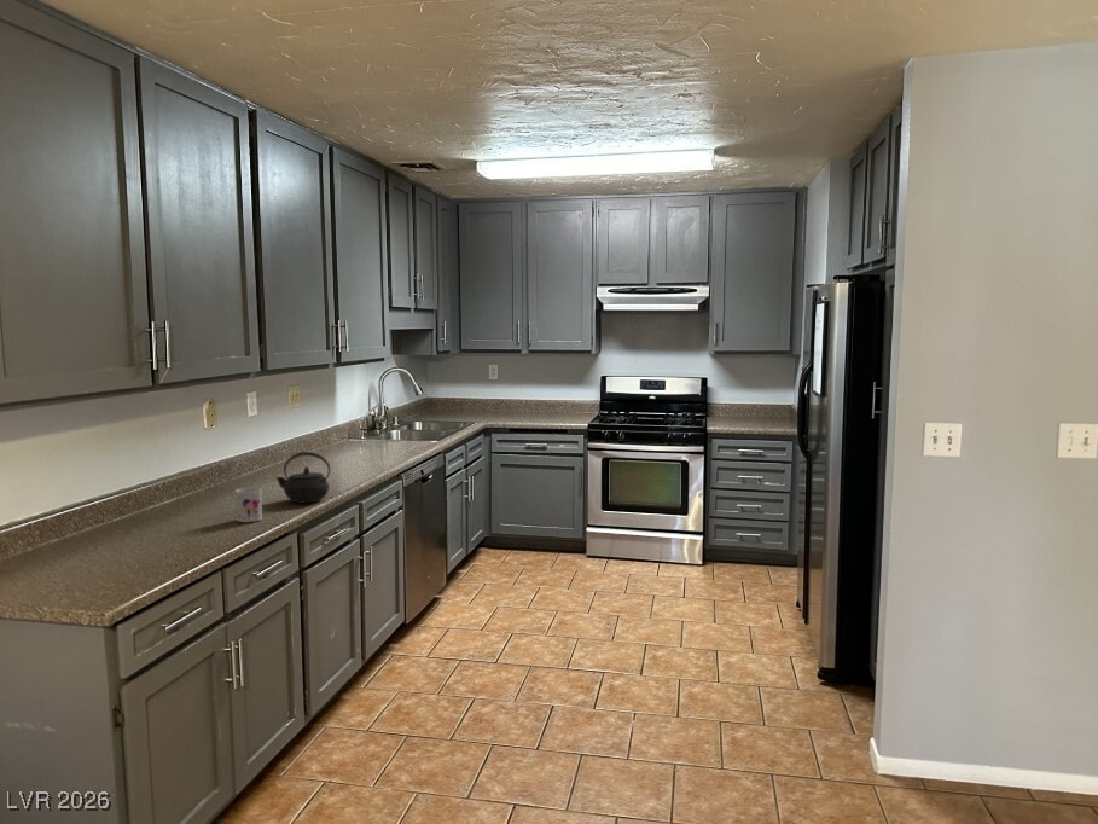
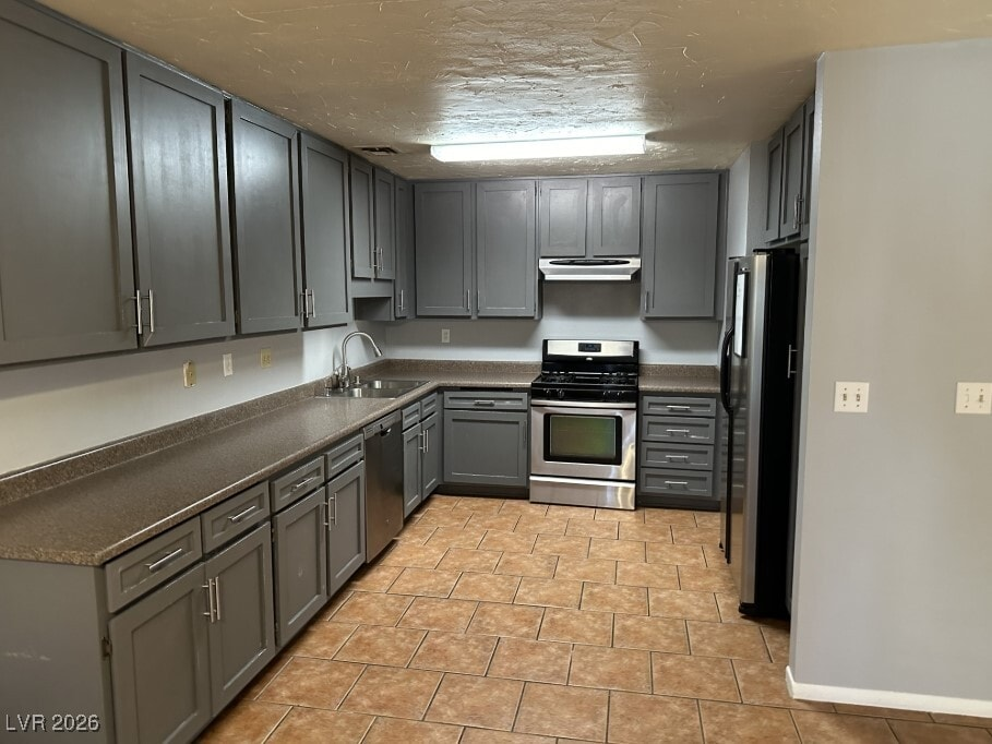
- mug [225,487,263,523]
- kettle [274,451,331,504]
